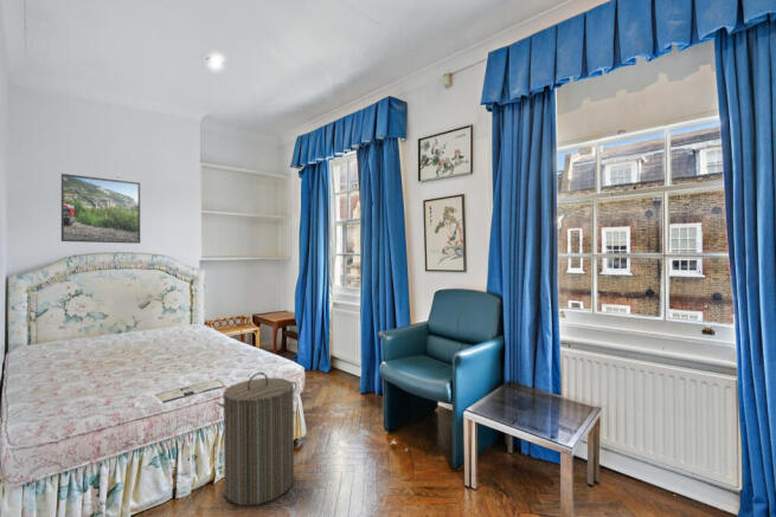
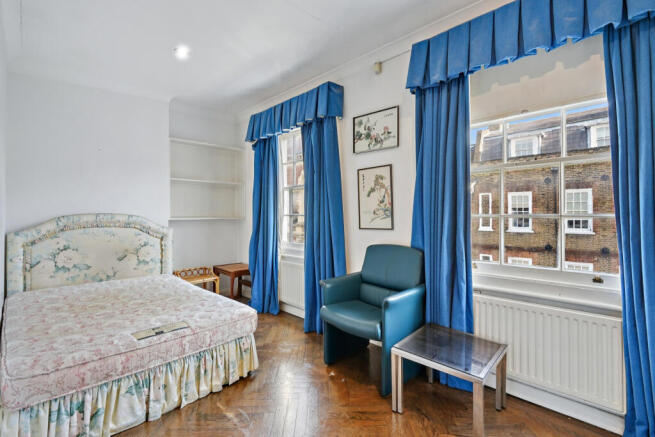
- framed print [60,173,141,245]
- laundry hamper [214,371,299,506]
